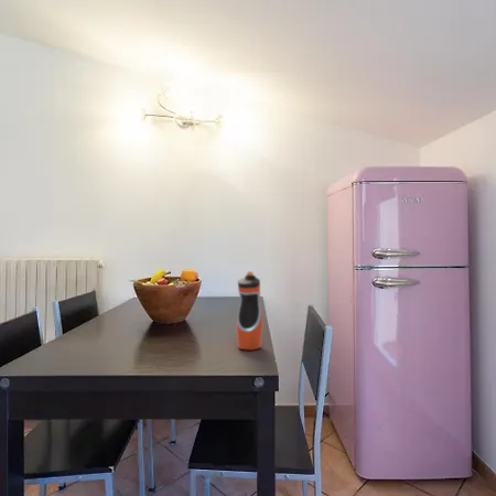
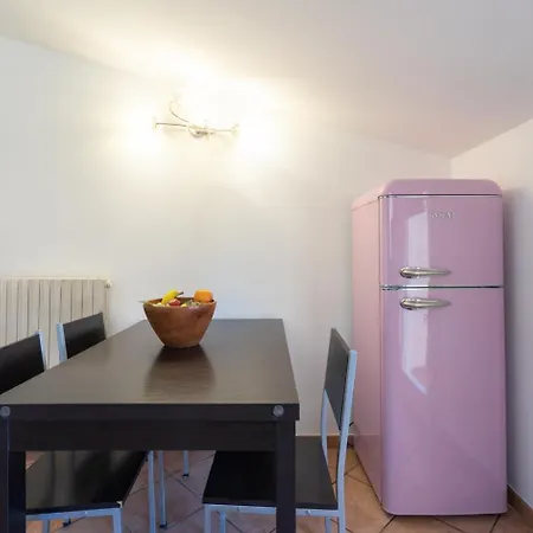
- water bottle [236,271,263,351]
